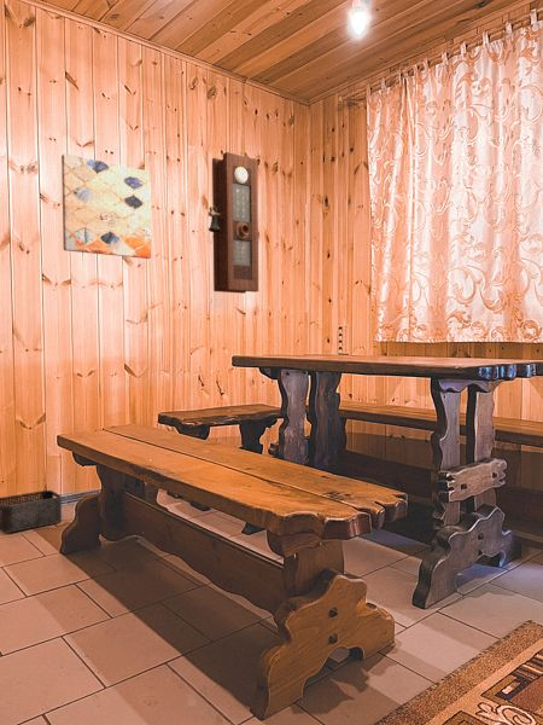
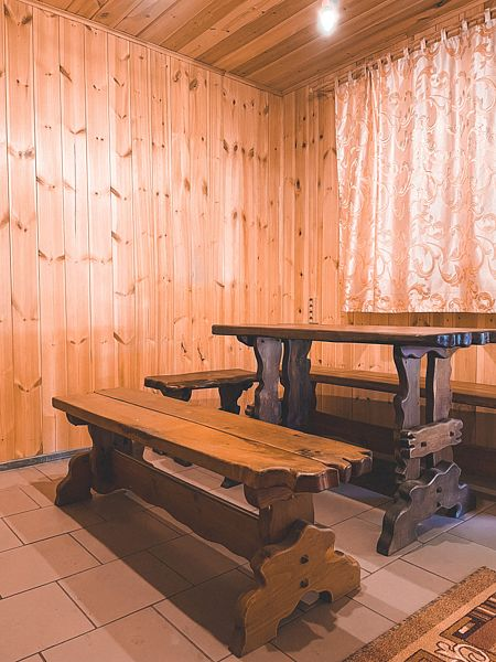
- wall art [60,152,152,260]
- storage bin [0,489,63,534]
- pendulum clock [206,151,259,295]
